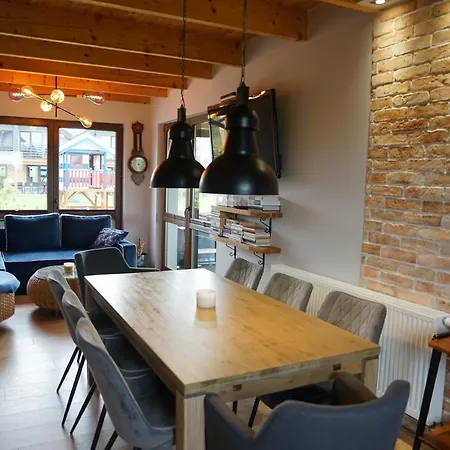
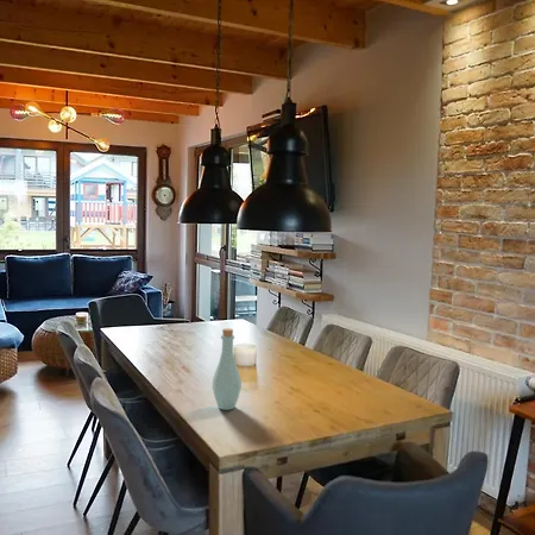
+ bottle [212,327,243,411]
